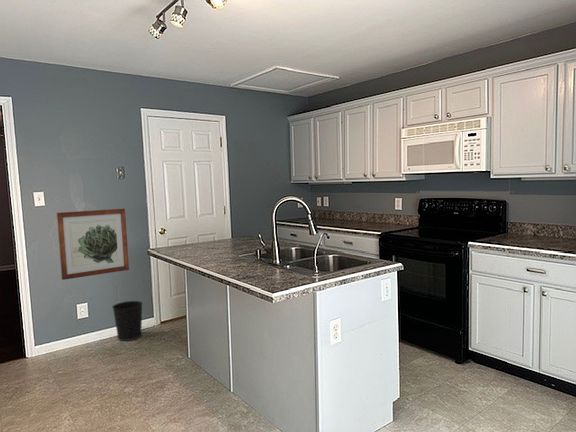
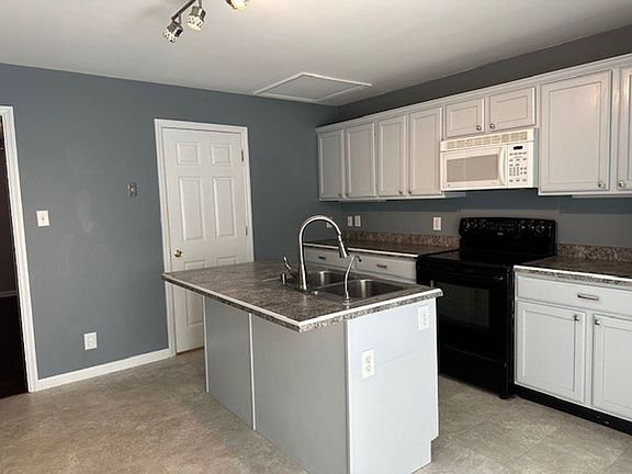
- wall art [56,208,130,281]
- wastebasket [111,300,144,342]
